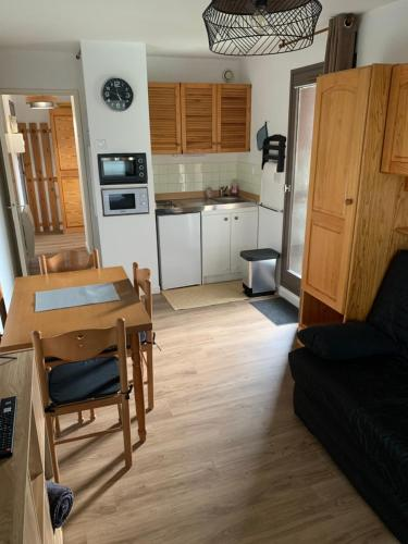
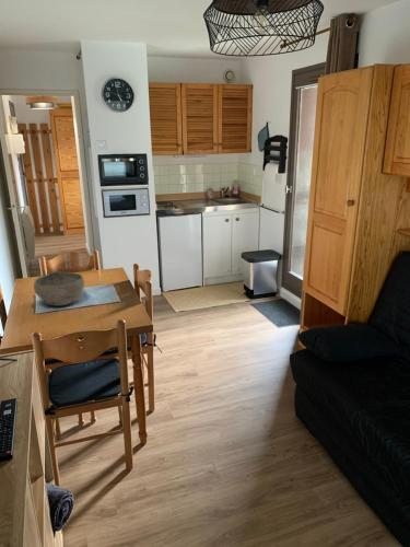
+ bowl [33,270,85,307]
